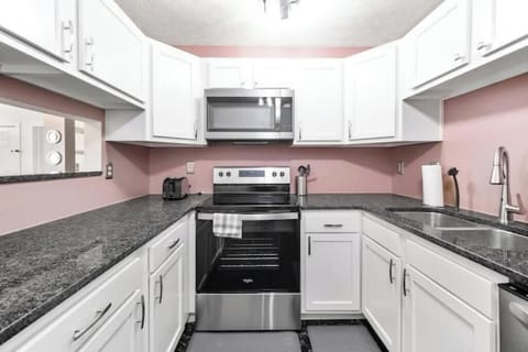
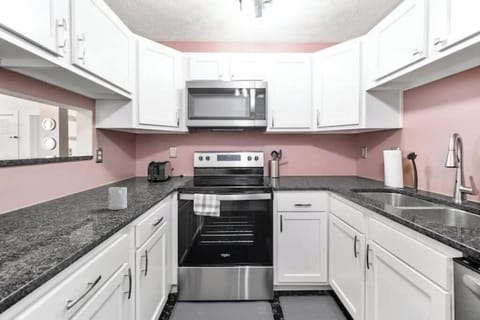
+ mug [108,186,128,211]
